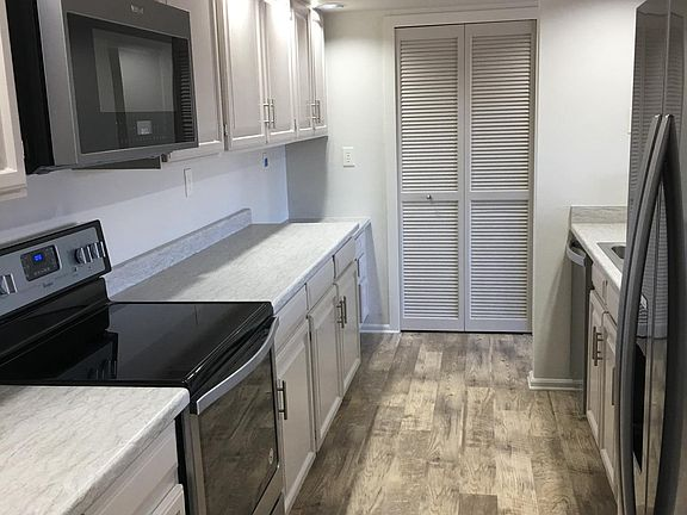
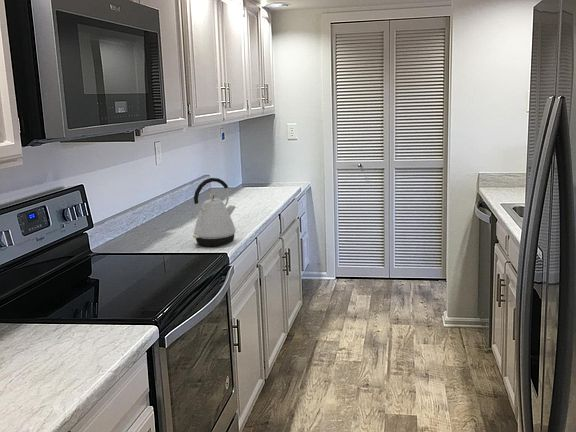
+ kettle [192,177,237,247]
